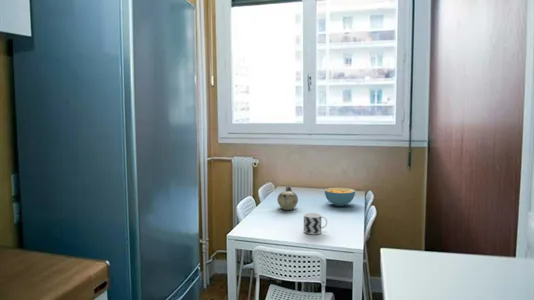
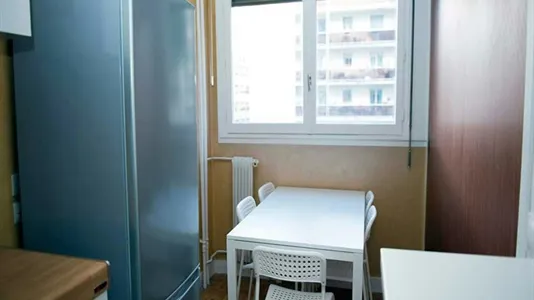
- cup [303,212,328,235]
- cereal bowl [324,187,356,207]
- teapot [276,185,299,211]
